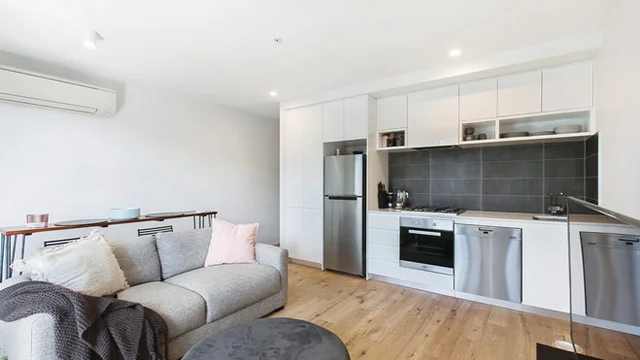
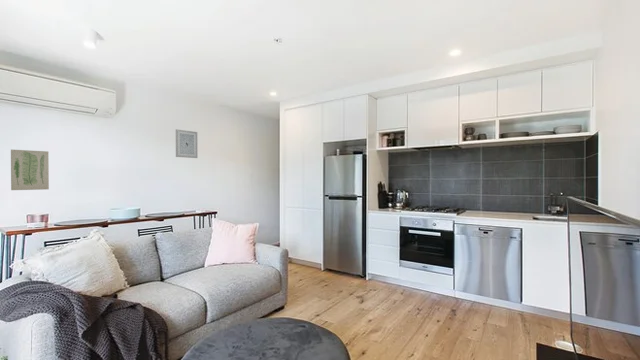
+ wall art [10,149,50,191]
+ wall art [175,128,198,159]
